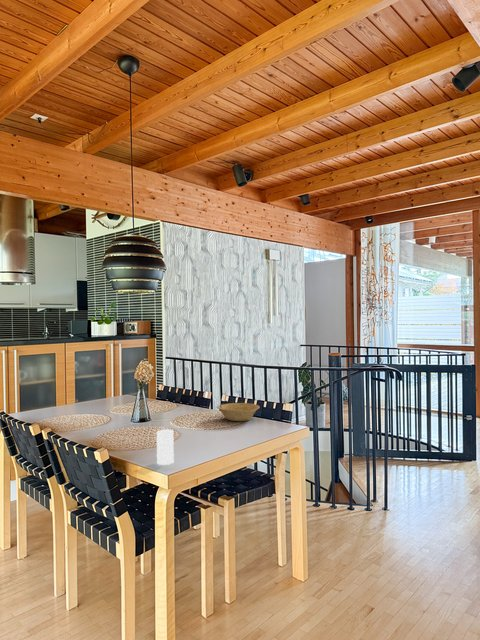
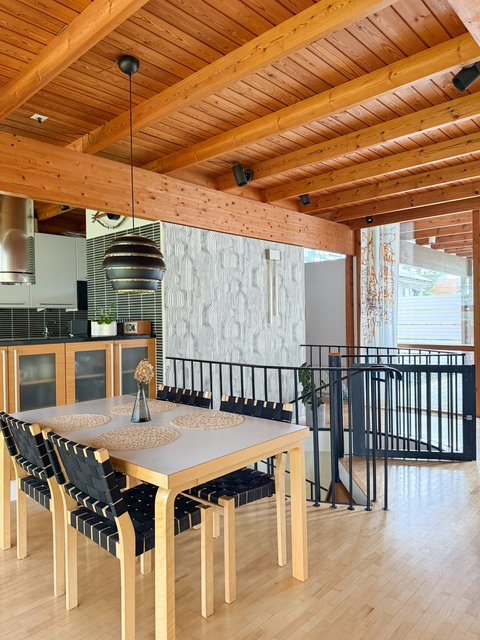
- barrel [155,429,175,466]
- bowl [216,402,260,422]
